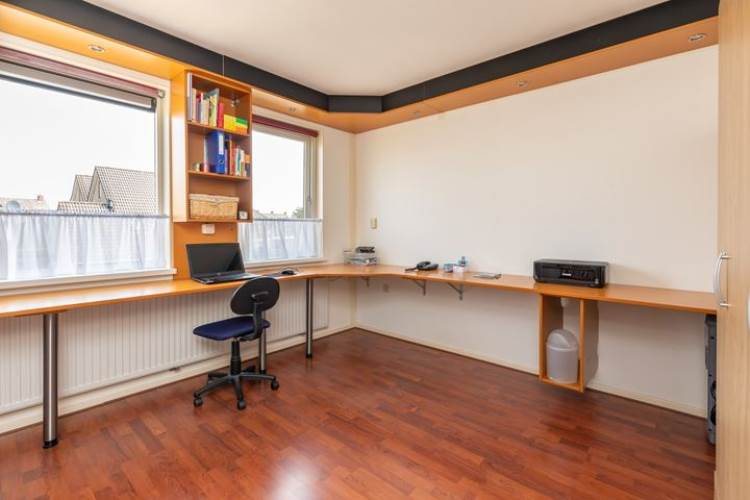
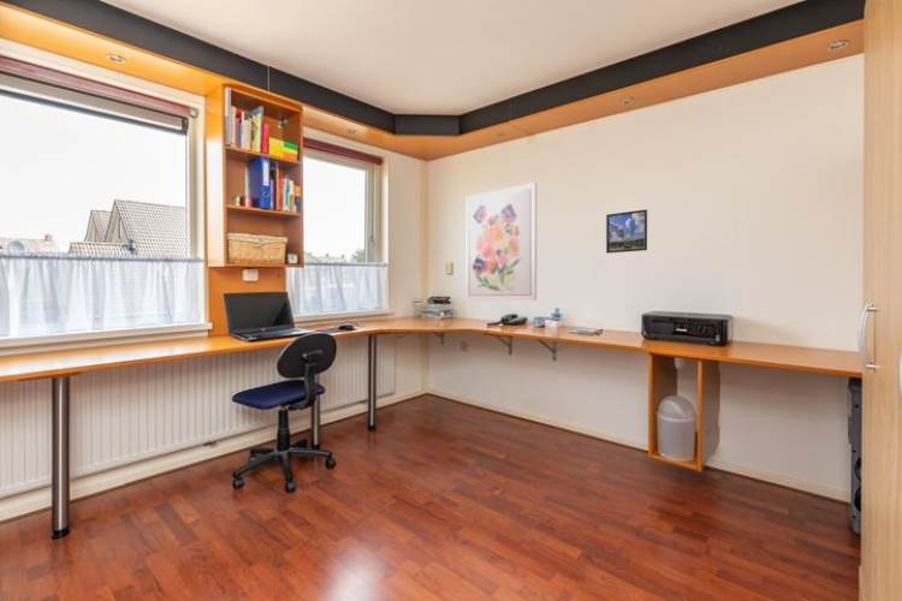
+ wall art [465,182,538,302]
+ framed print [605,208,648,255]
